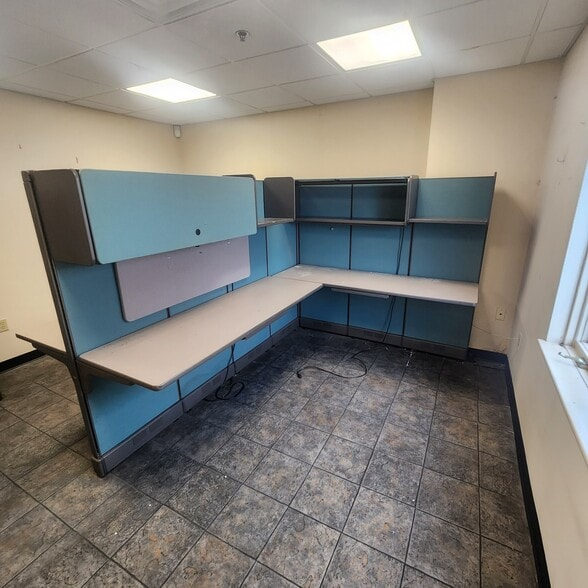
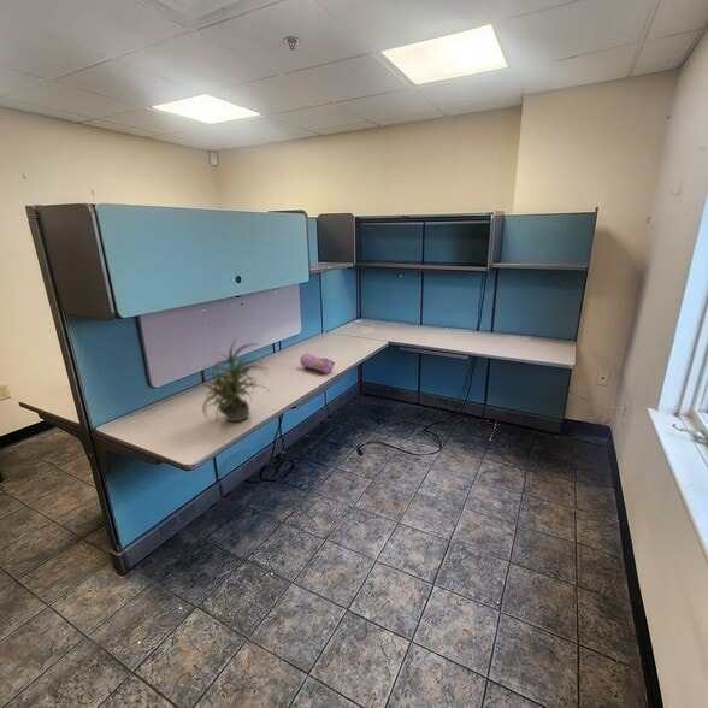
+ potted plant [195,336,271,425]
+ pencil case [299,352,336,376]
